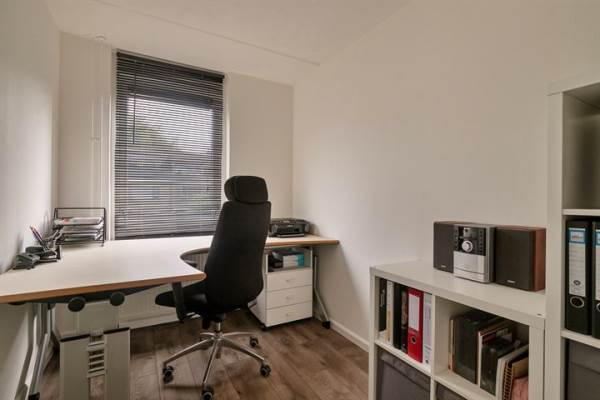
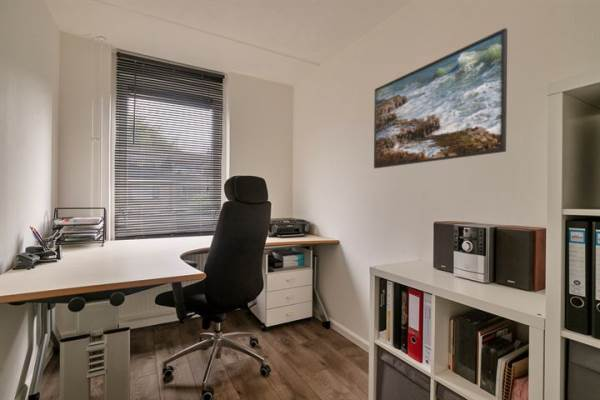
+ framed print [373,27,508,169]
